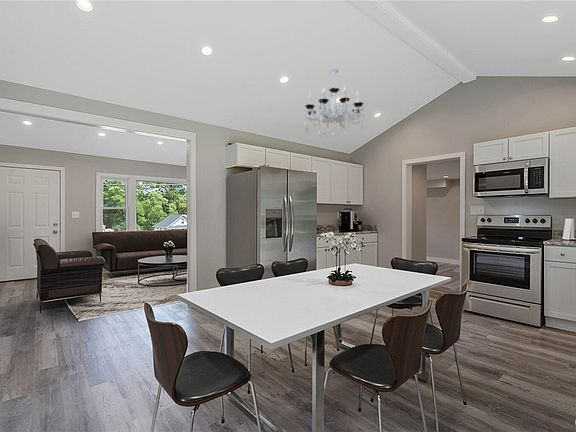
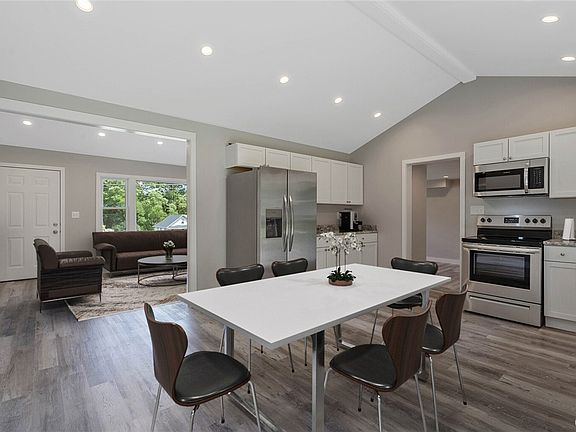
- chandelier [303,68,365,140]
